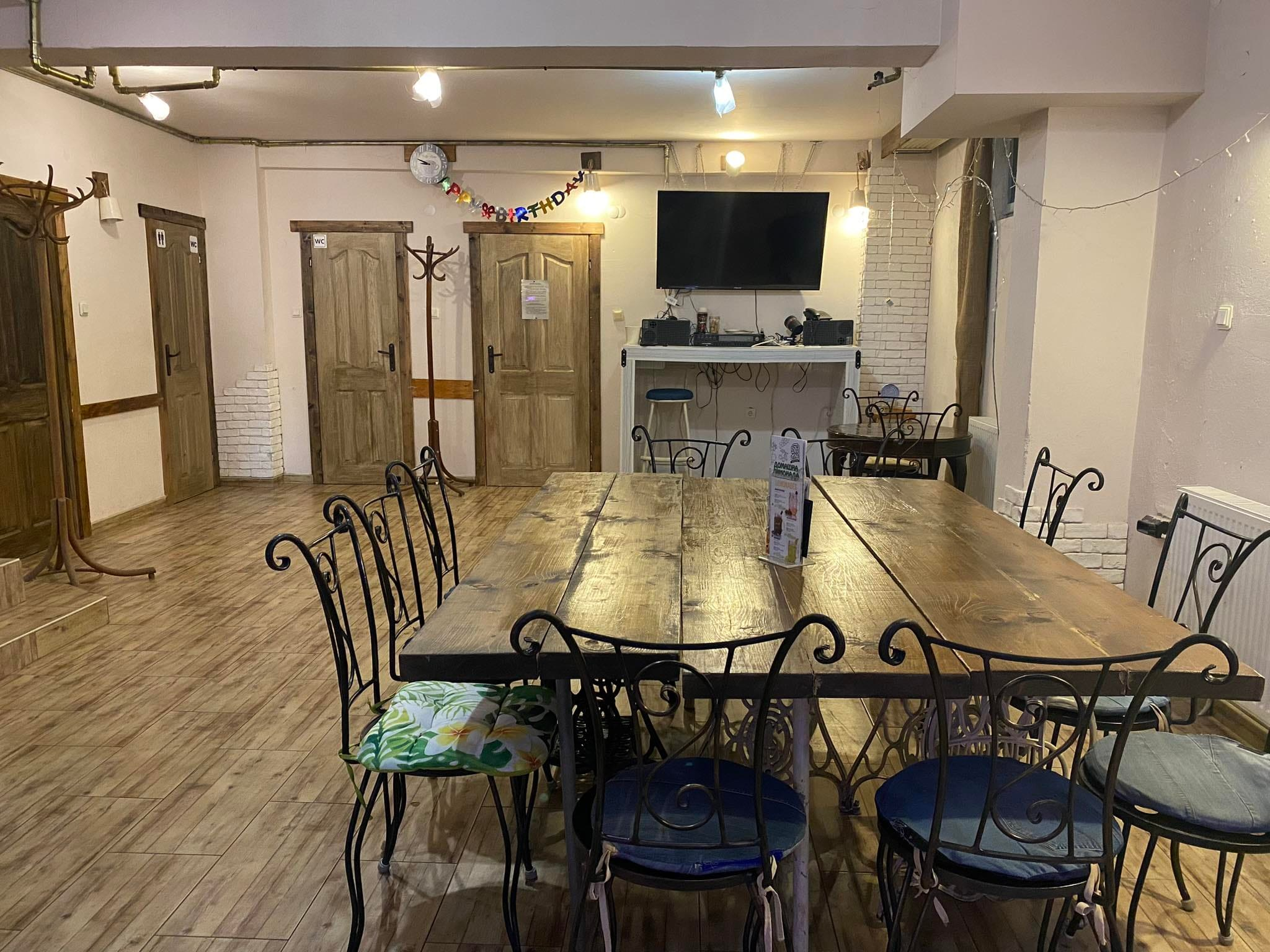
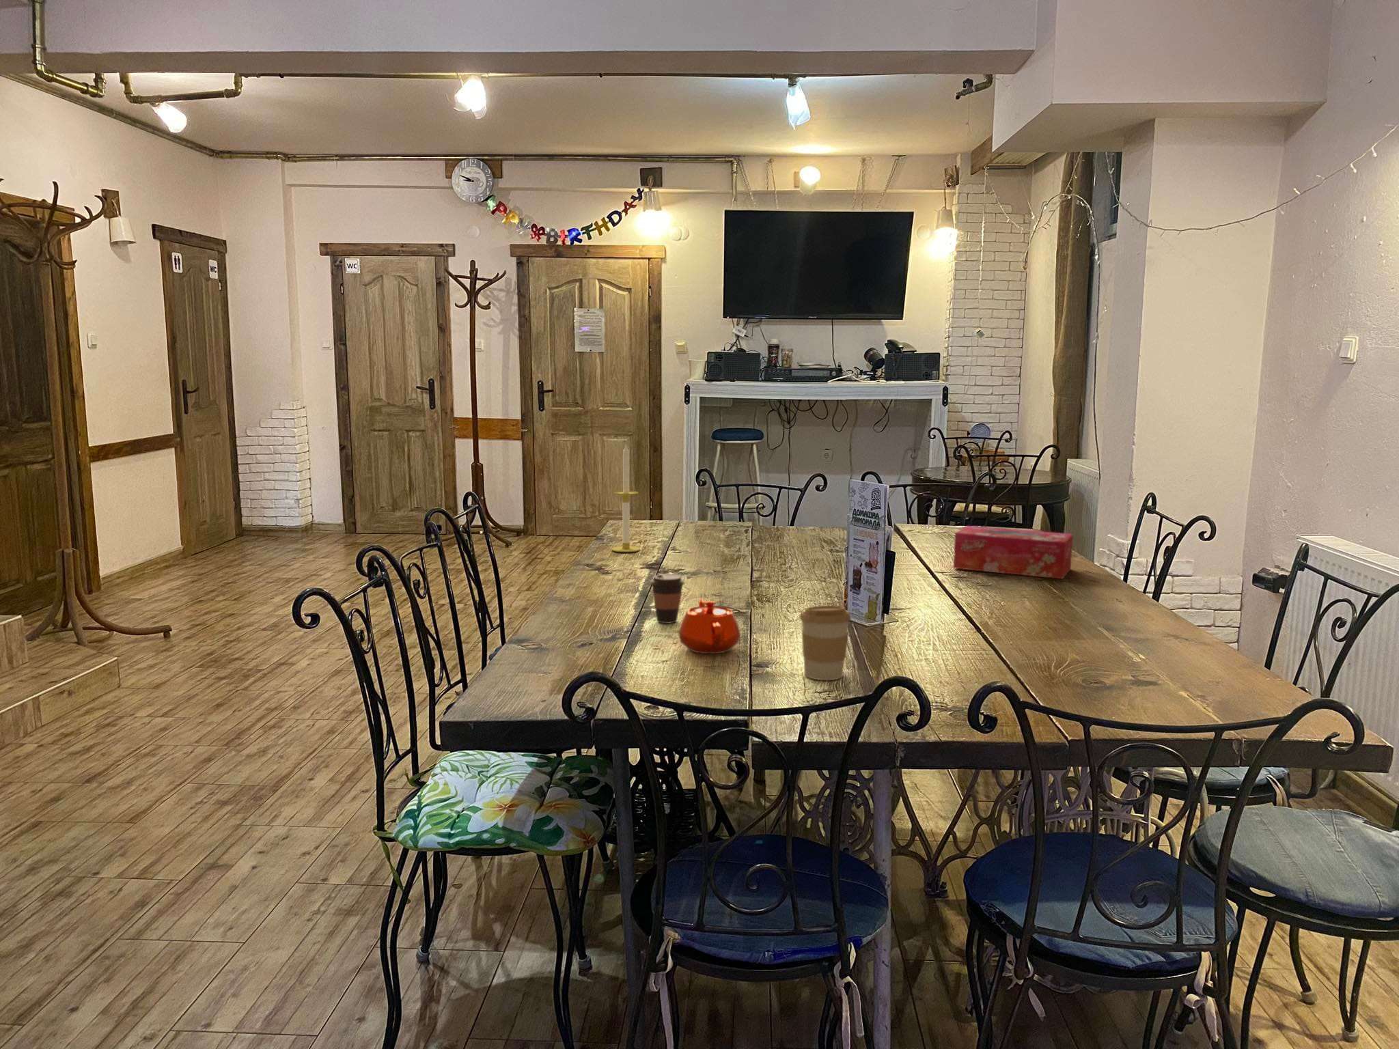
+ teapot [679,599,741,655]
+ coffee cup [799,605,852,681]
+ candle [611,443,641,553]
+ coffee cup [649,574,686,624]
+ tissue box [953,526,1074,580]
